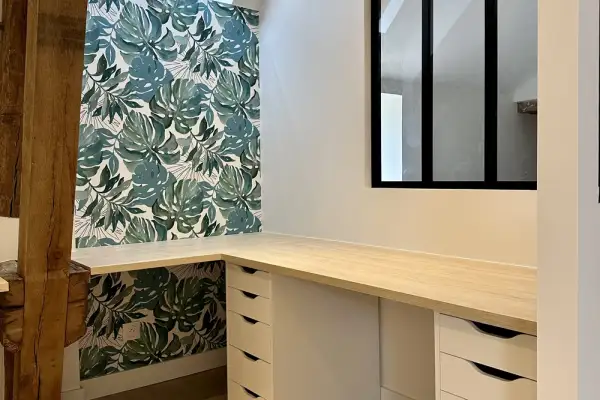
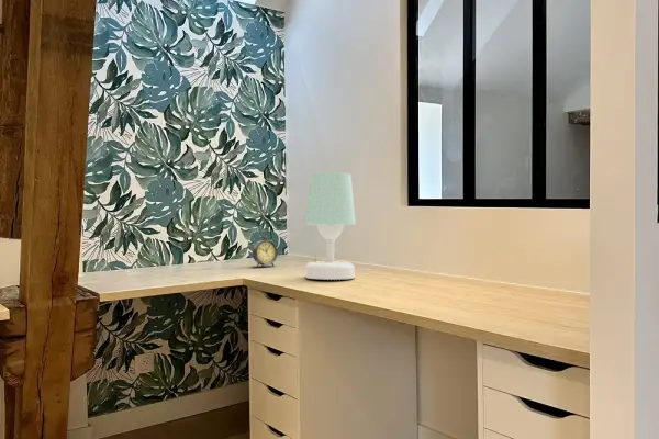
+ table lamp [304,171,357,281]
+ alarm clock [252,229,279,268]
